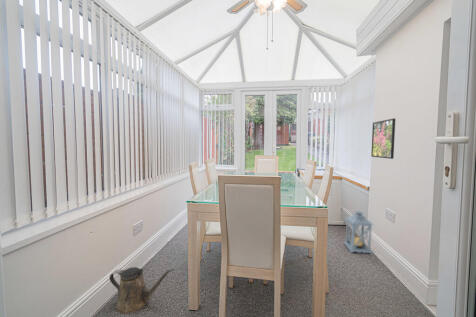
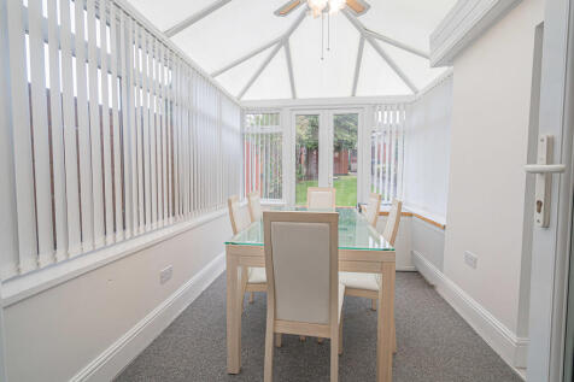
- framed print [370,117,396,160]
- lantern [343,210,374,255]
- watering can [108,266,174,315]
